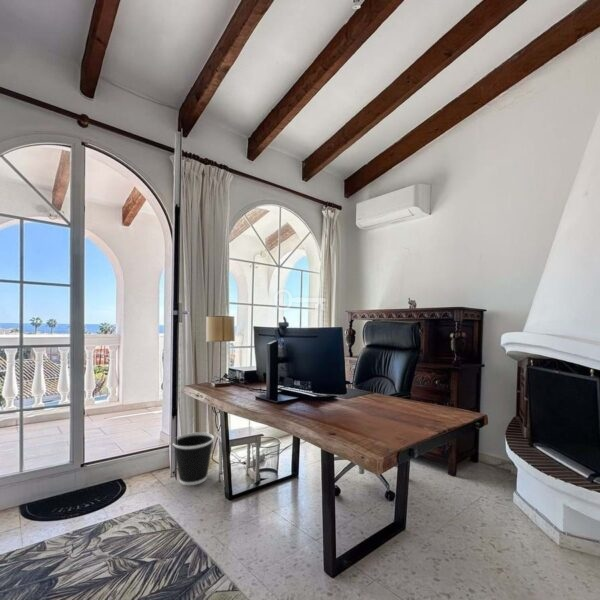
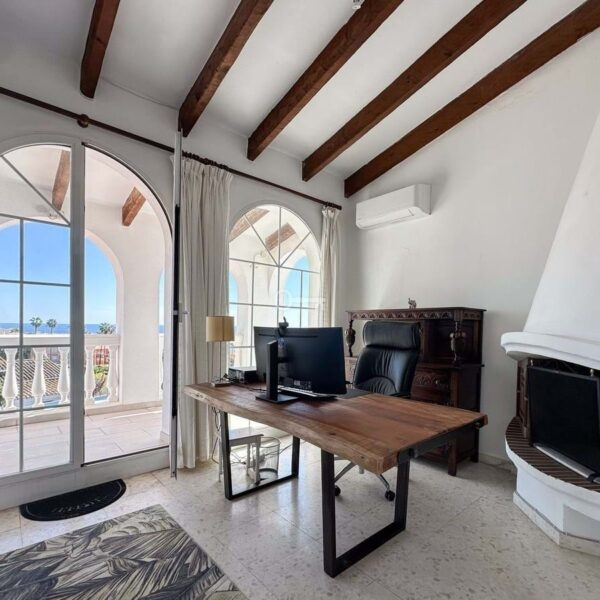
- wastebasket [172,431,215,486]
